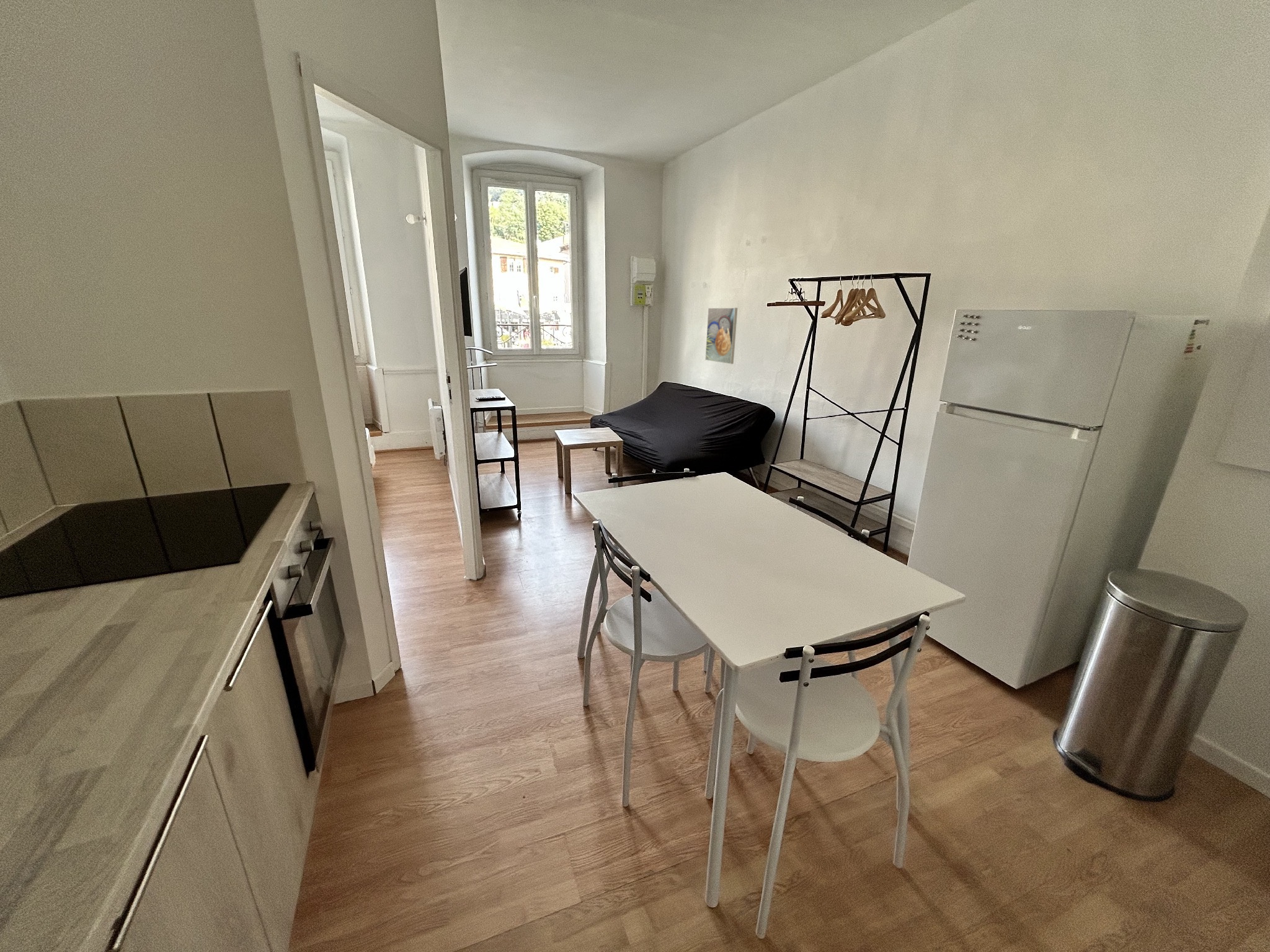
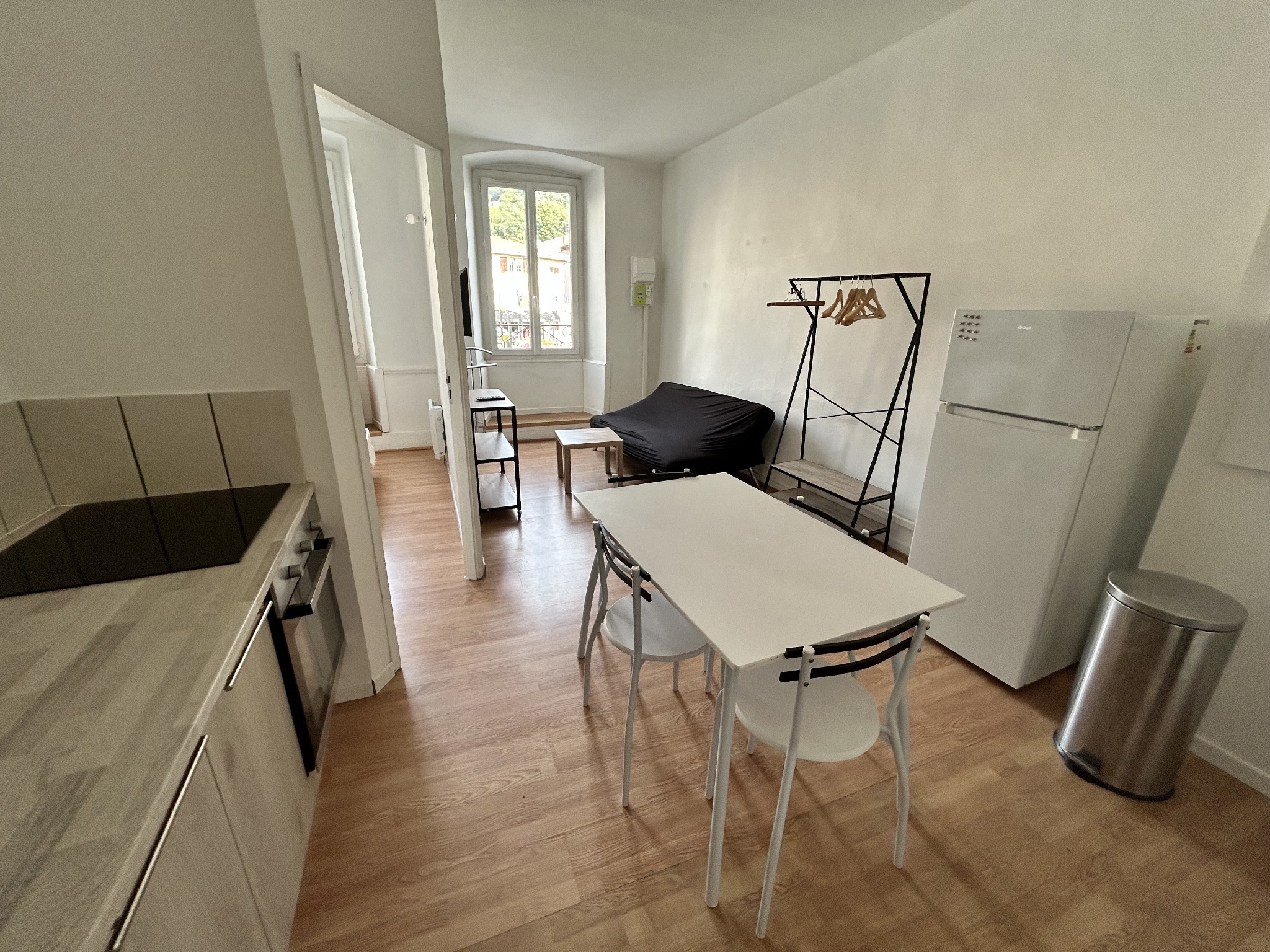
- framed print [704,307,738,364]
